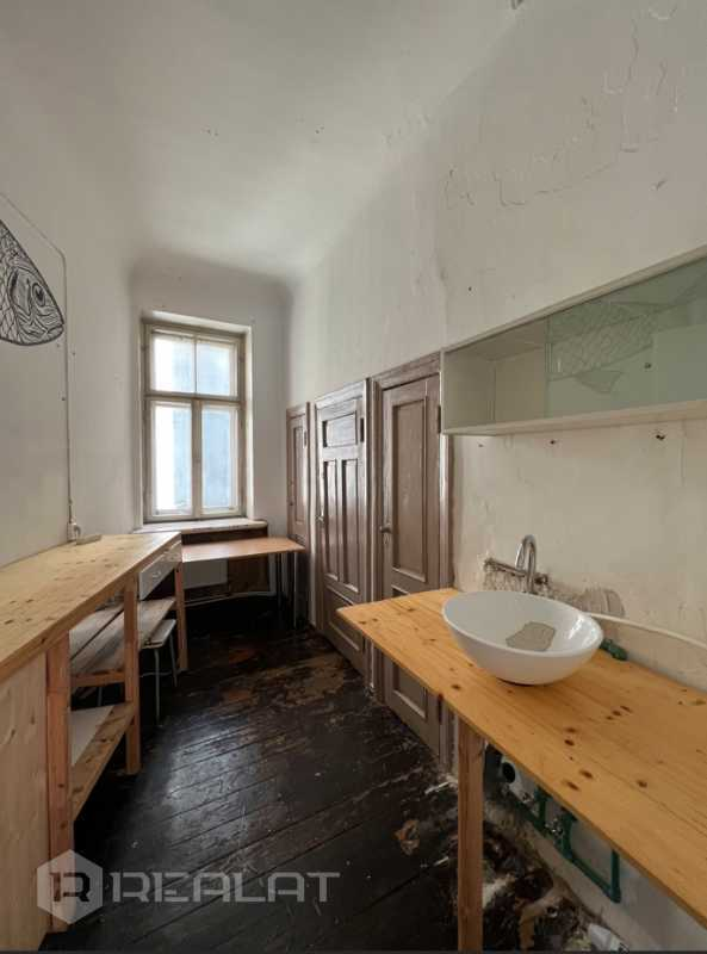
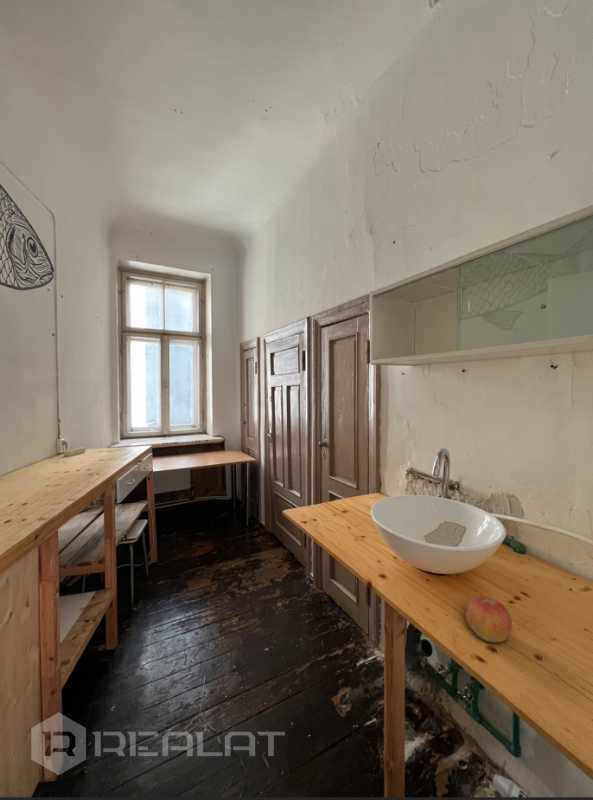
+ apple [465,595,513,643]
